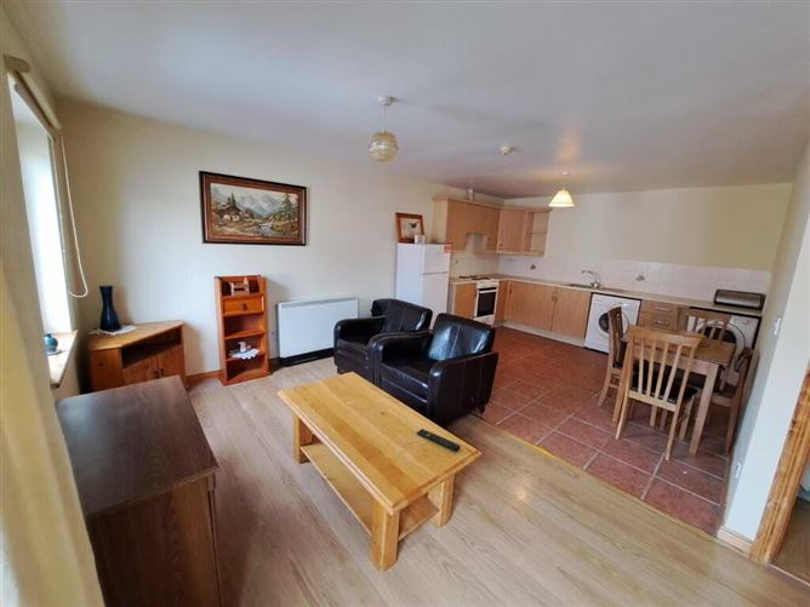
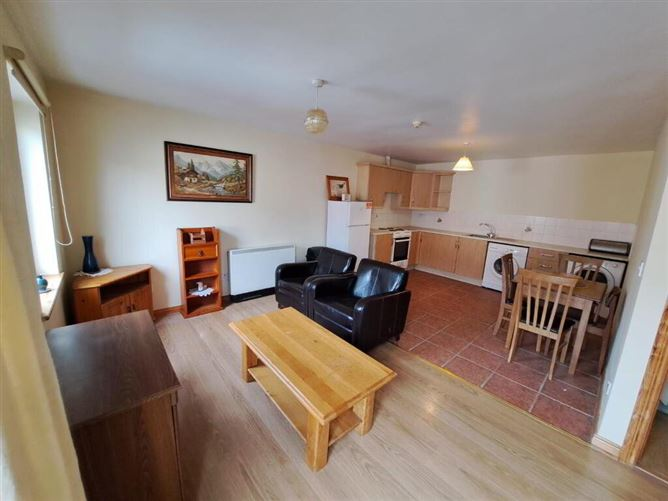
- remote control [416,428,462,453]
